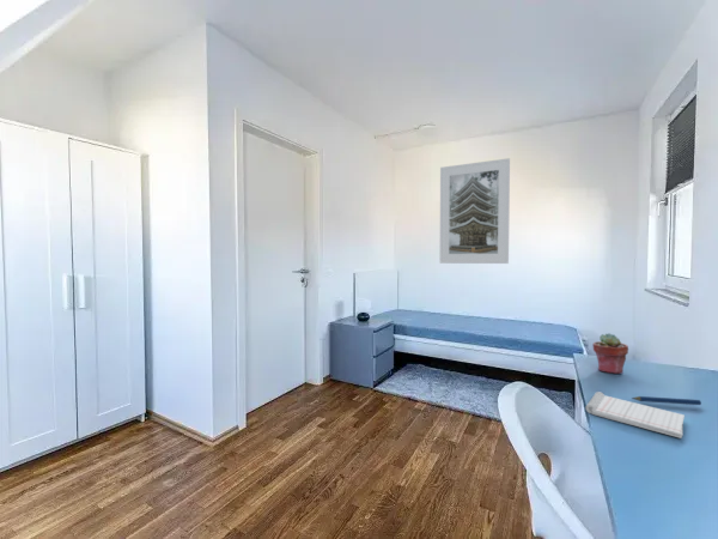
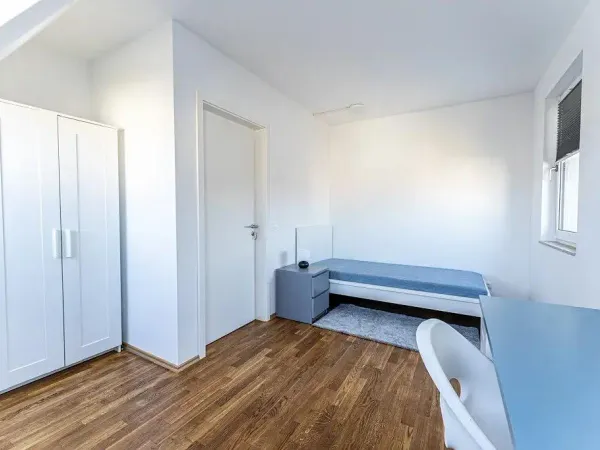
- notebook [584,390,702,440]
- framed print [439,157,511,265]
- potted succulent [591,332,629,375]
